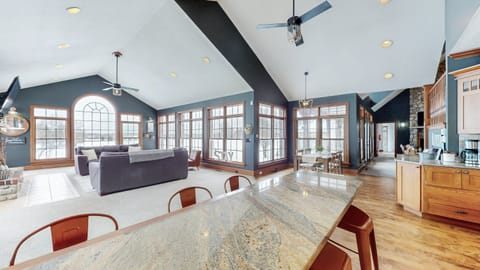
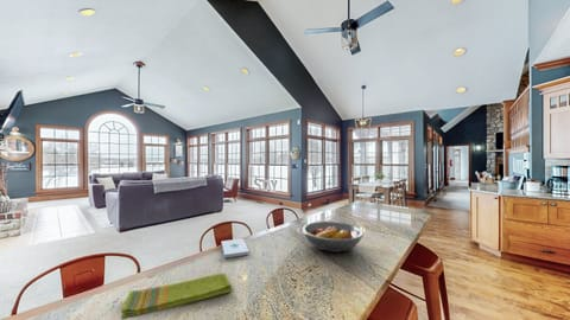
+ dish towel [120,271,233,320]
+ notepad [221,238,249,260]
+ fruit bowl [300,220,365,254]
